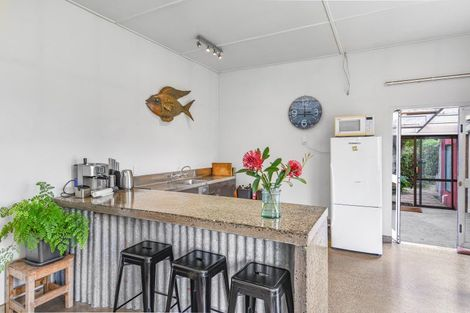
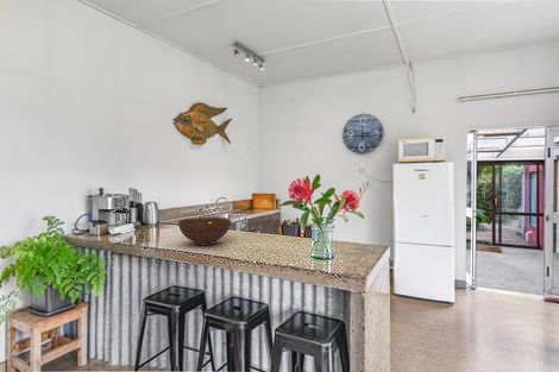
+ fruit bowl [177,216,232,247]
